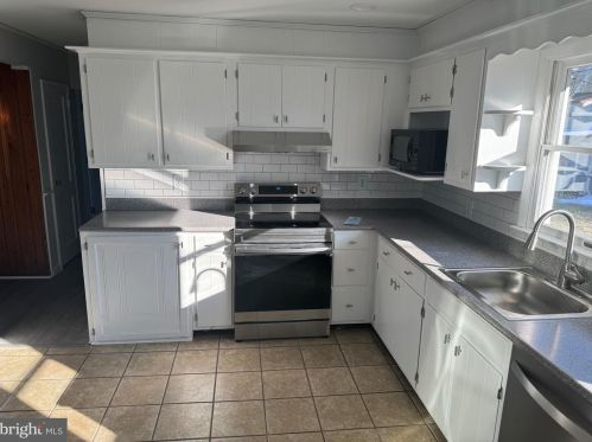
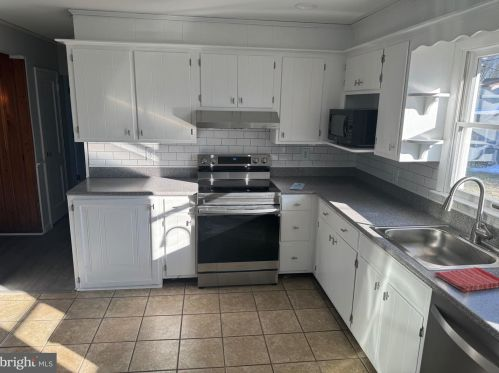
+ dish towel [434,266,499,293]
